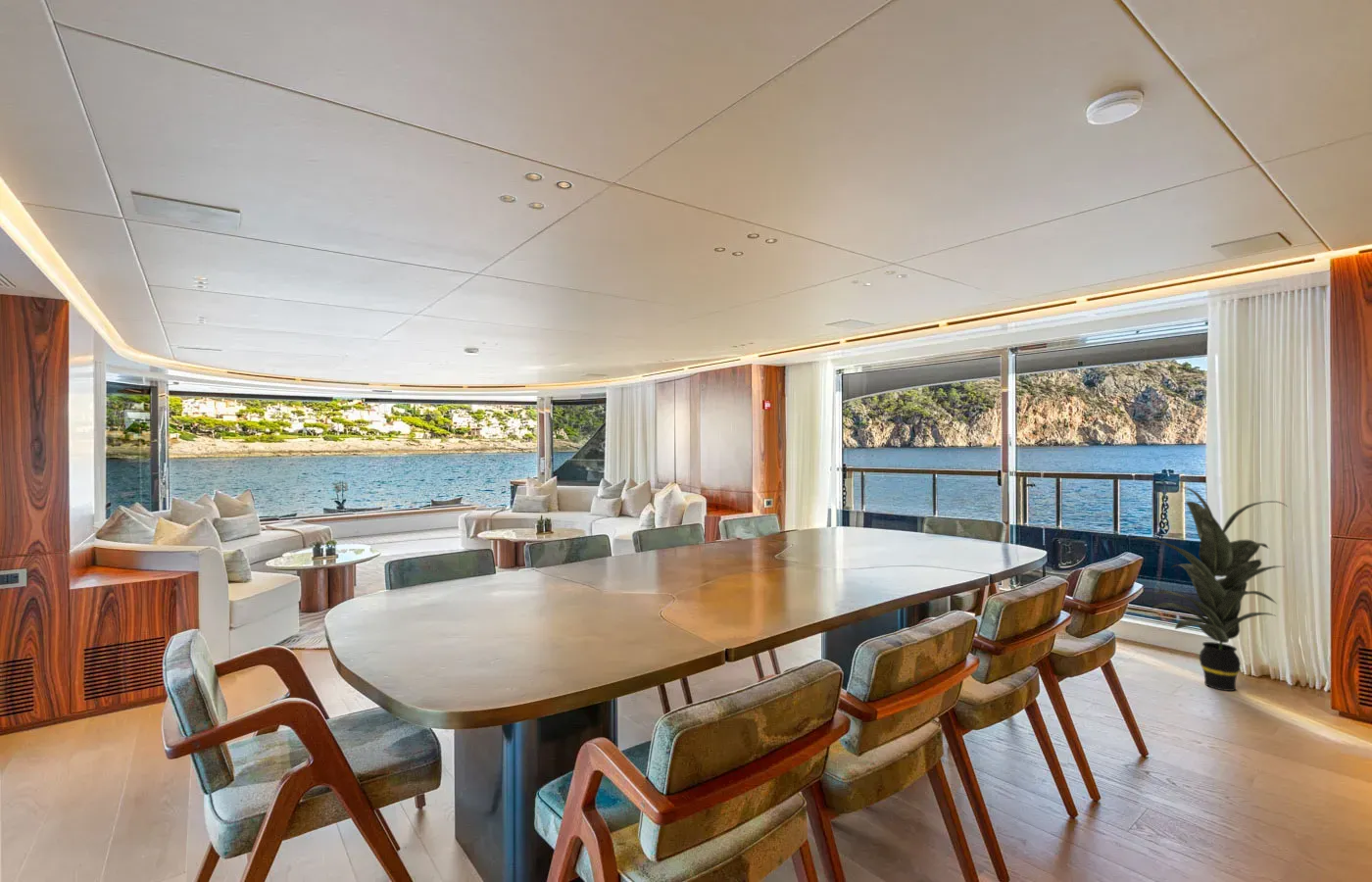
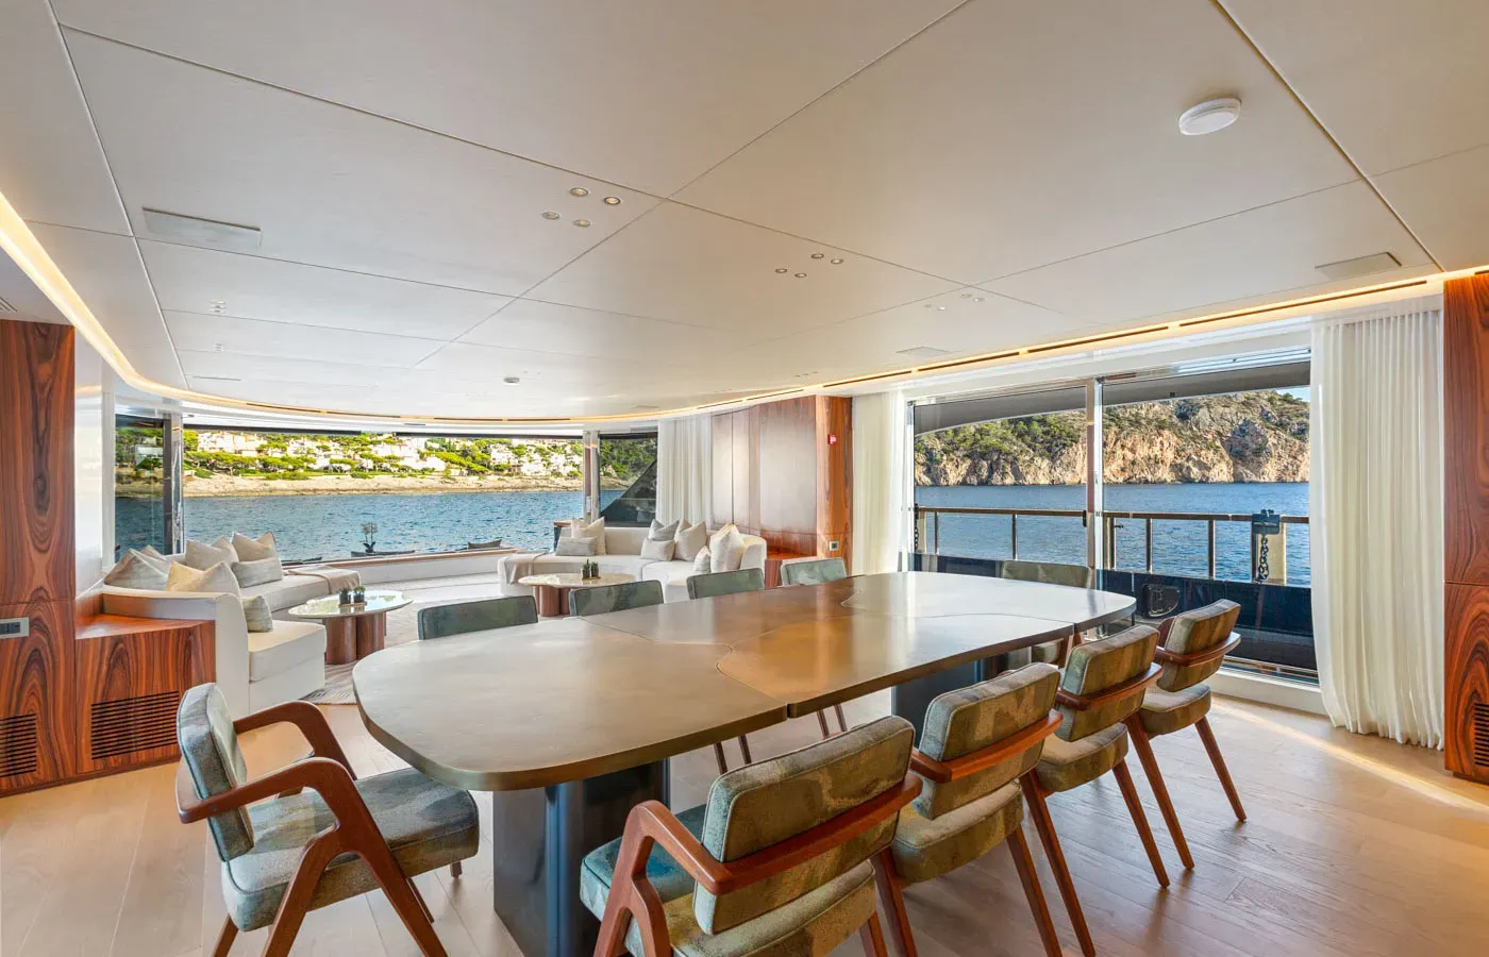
- indoor plant [1132,486,1290,692]
